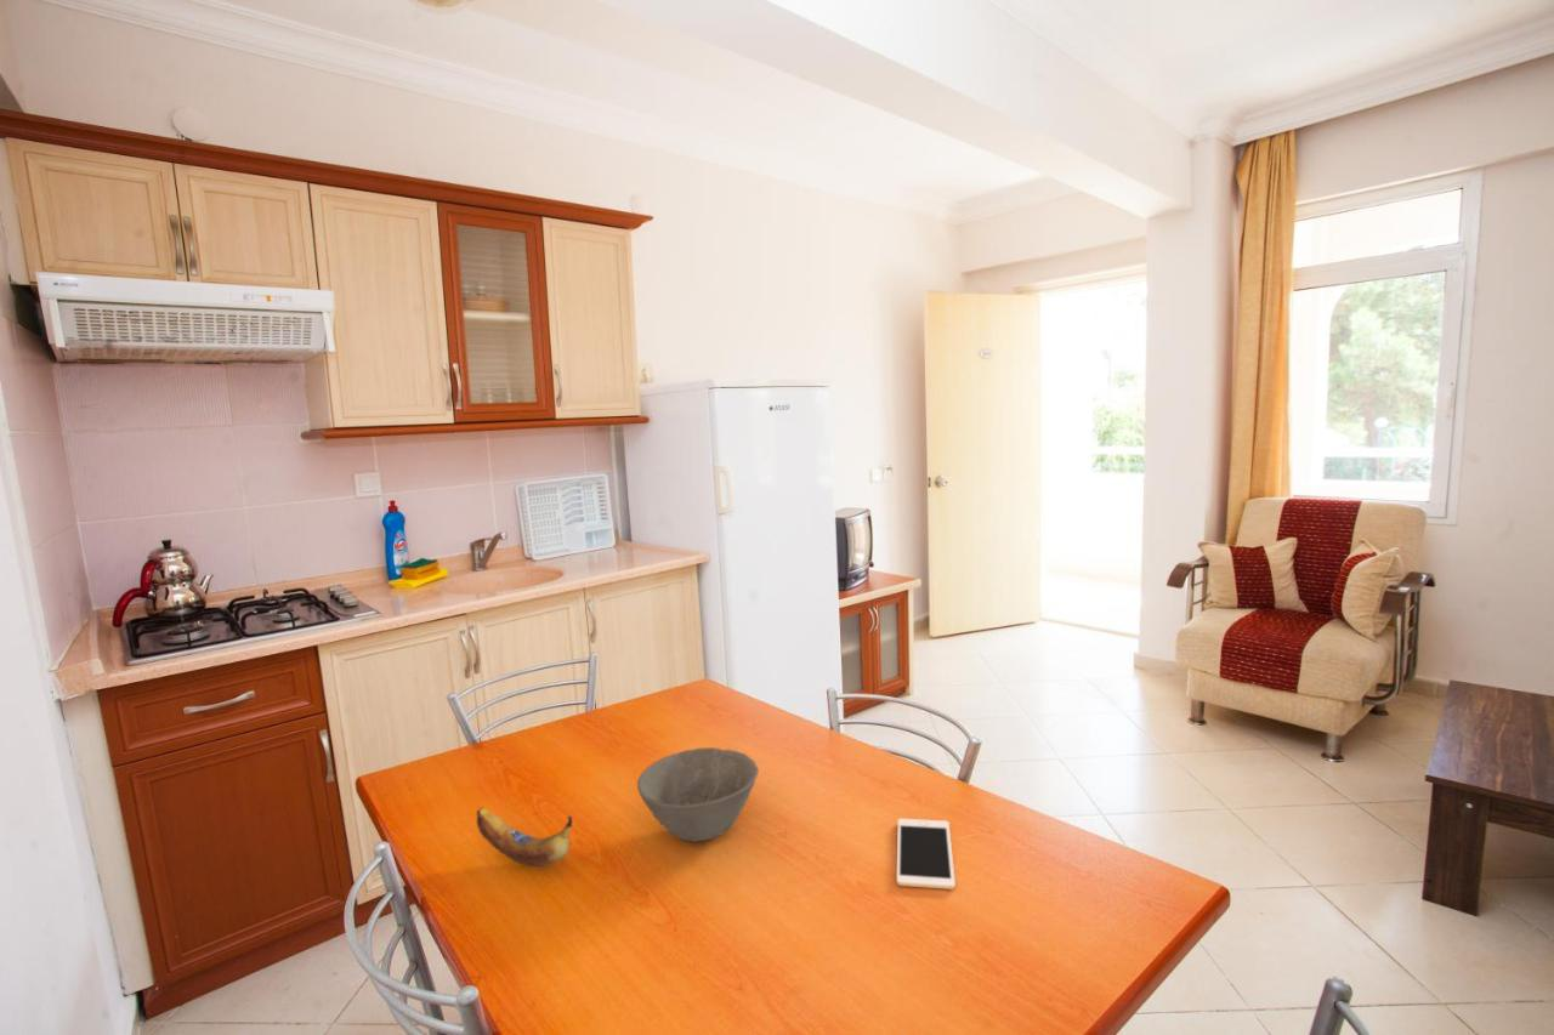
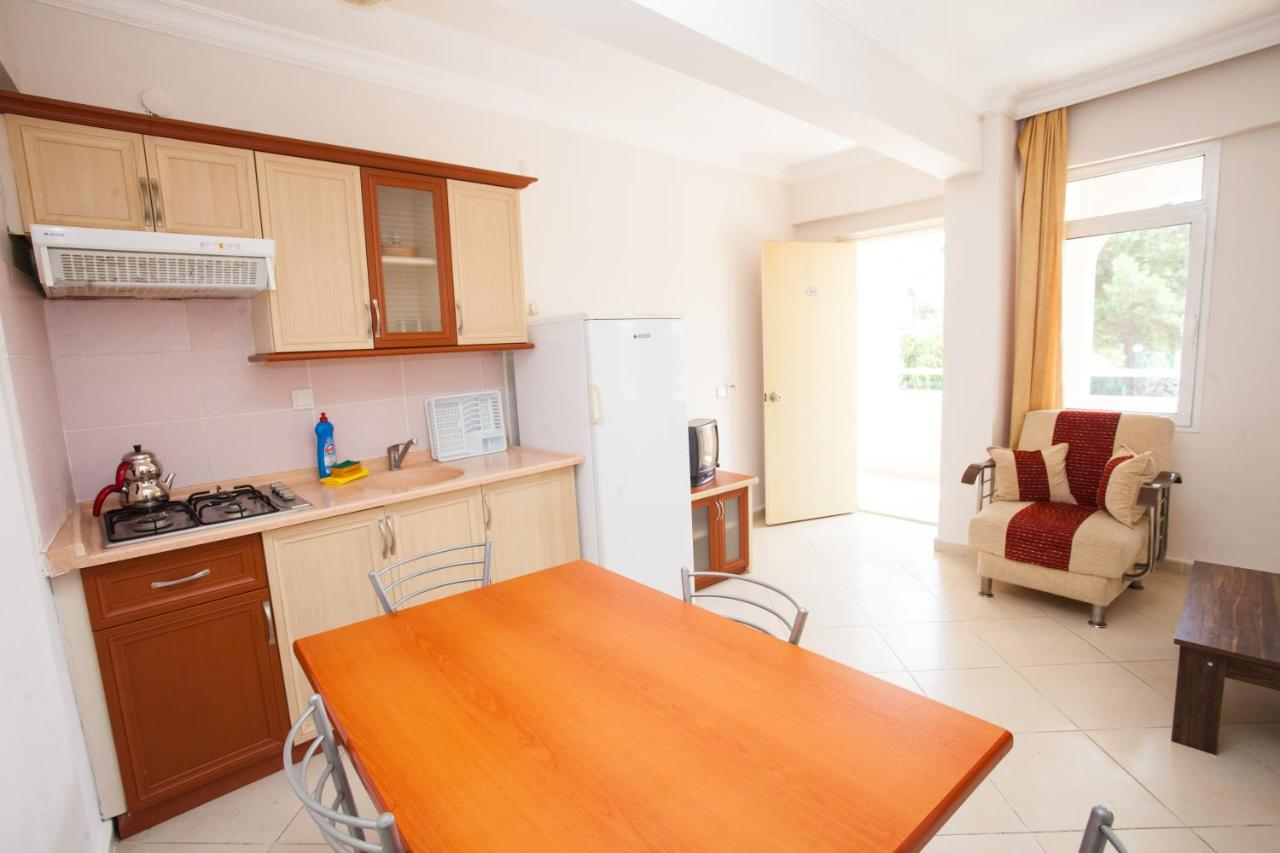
- banana [476,807,573,868]
- bowl [636,746,760,843]
- cell phone [896,818,957,891]
